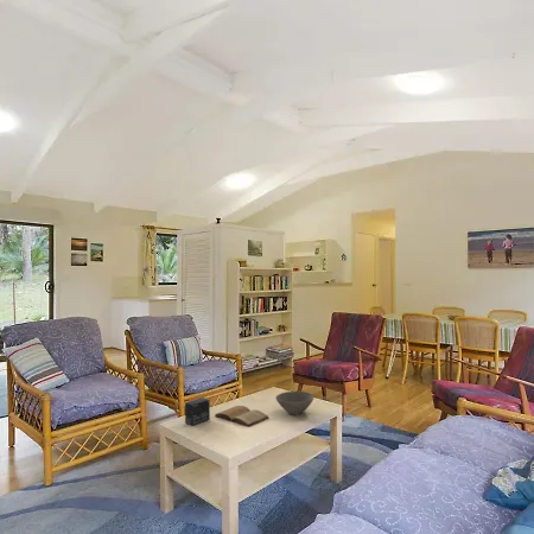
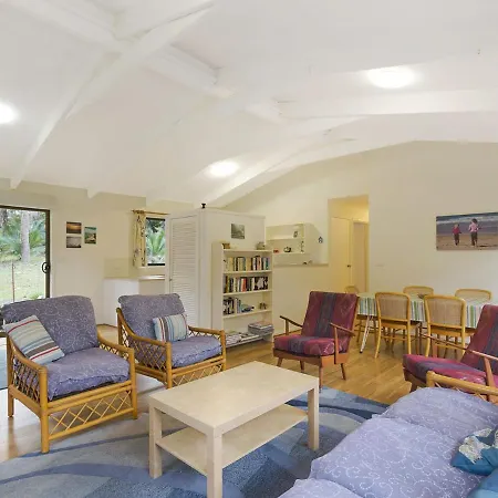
- small box [184,396,211,427]
- book [214,405,269,428]
- bowl [274,390,314,415]
